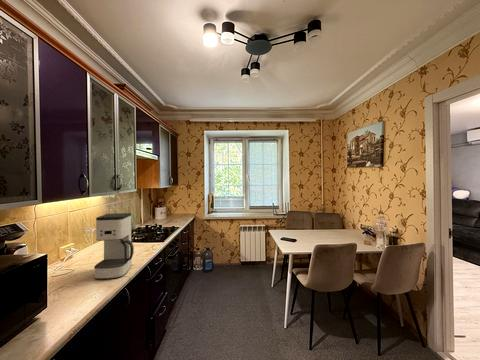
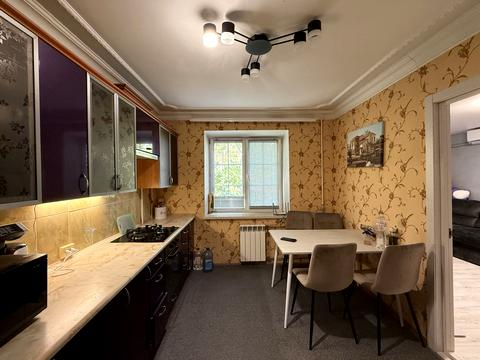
- coffee maker [93,212,135,280]
